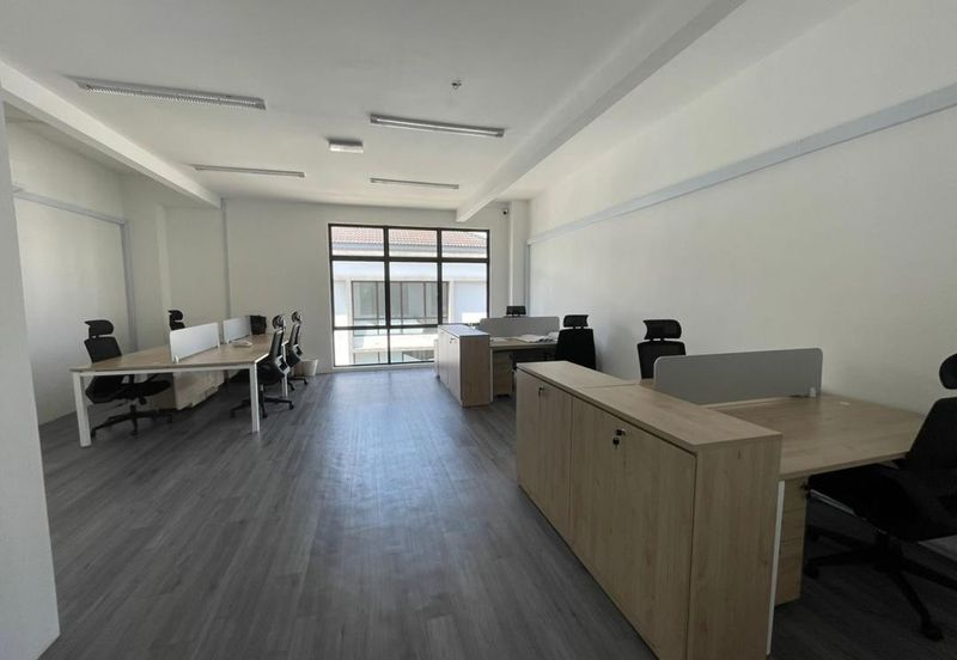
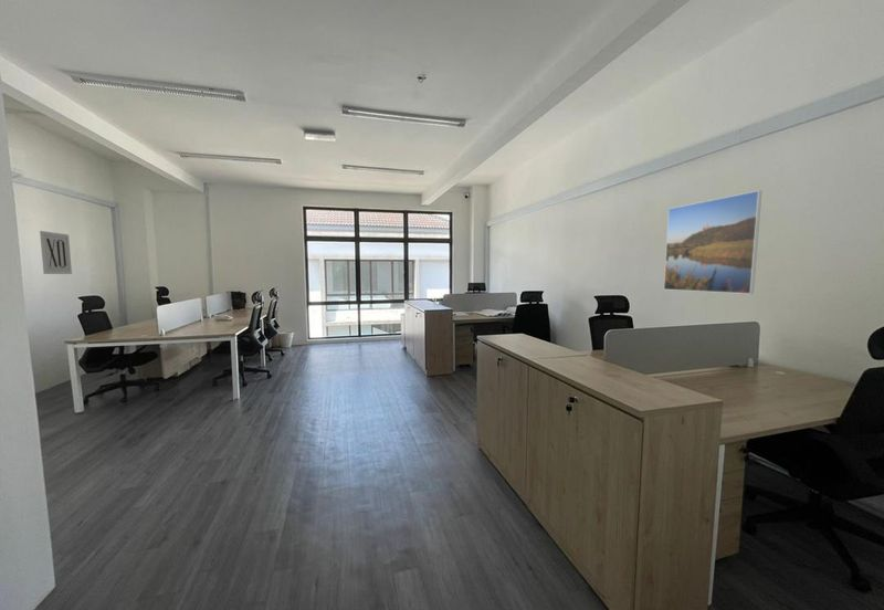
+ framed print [663,189,762,295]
+ wall art [39,230,73,275]
